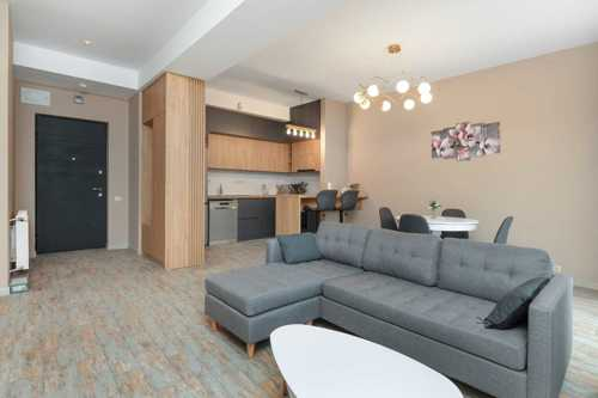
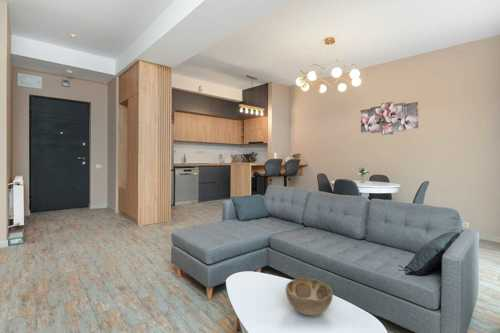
+ decorative bowl [285,277,334,316]
